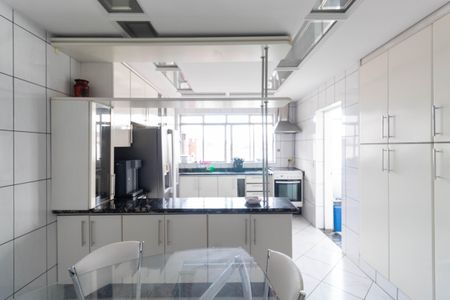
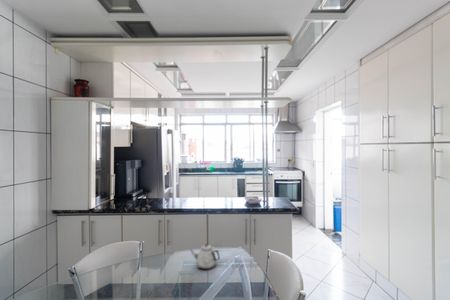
+ teapot [189,243,221,270]
